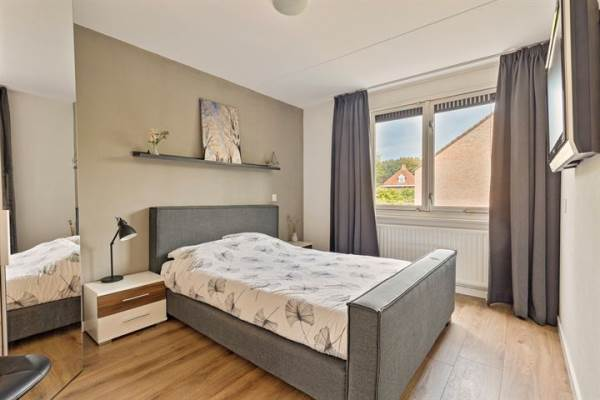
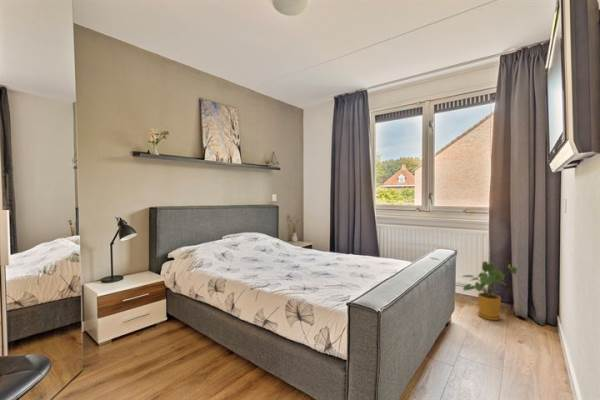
+ house plant [460,260,518,321]
